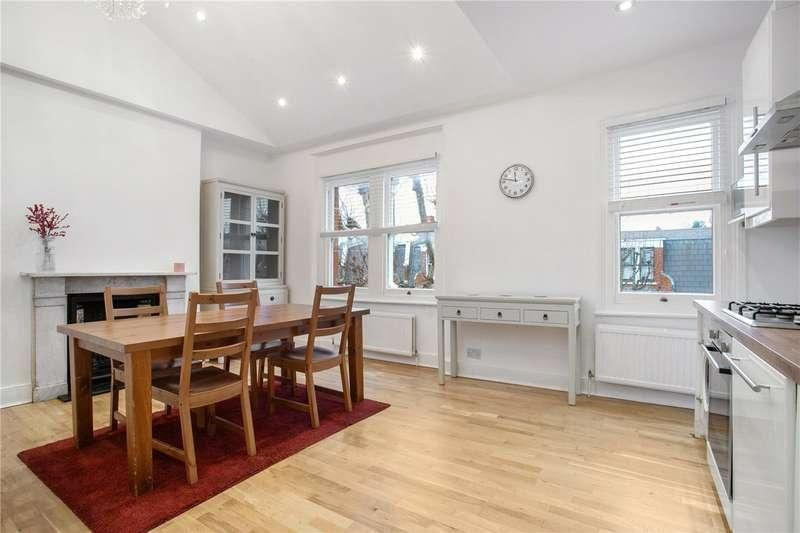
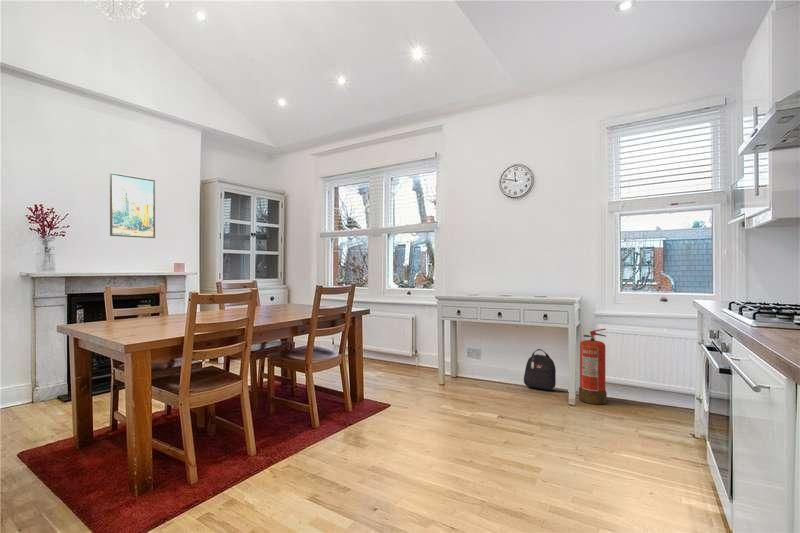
+ backpack [523,348,557,391]
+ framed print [109,172,156,239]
+ fire extinguisher [578,328,608,405]
